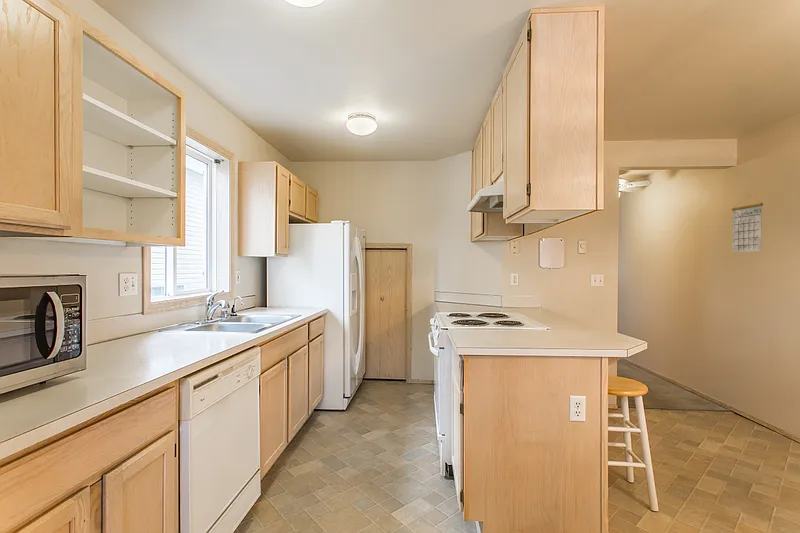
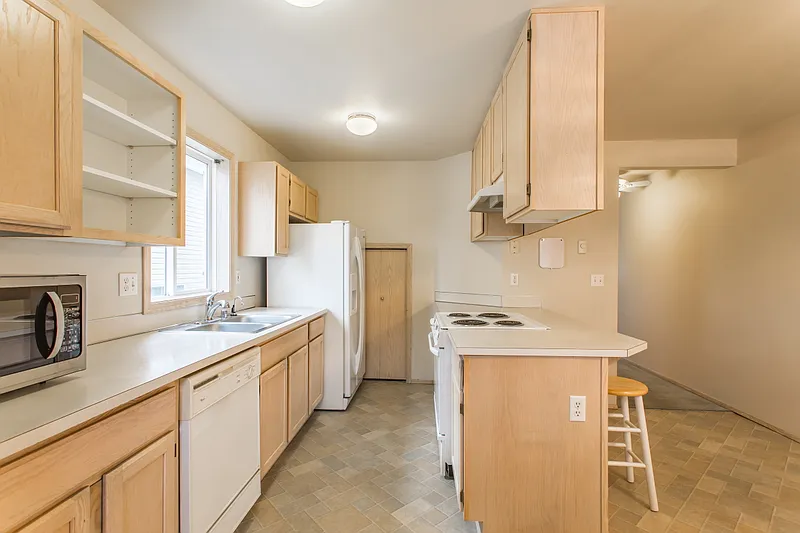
- calendar [731,194,764,253]
